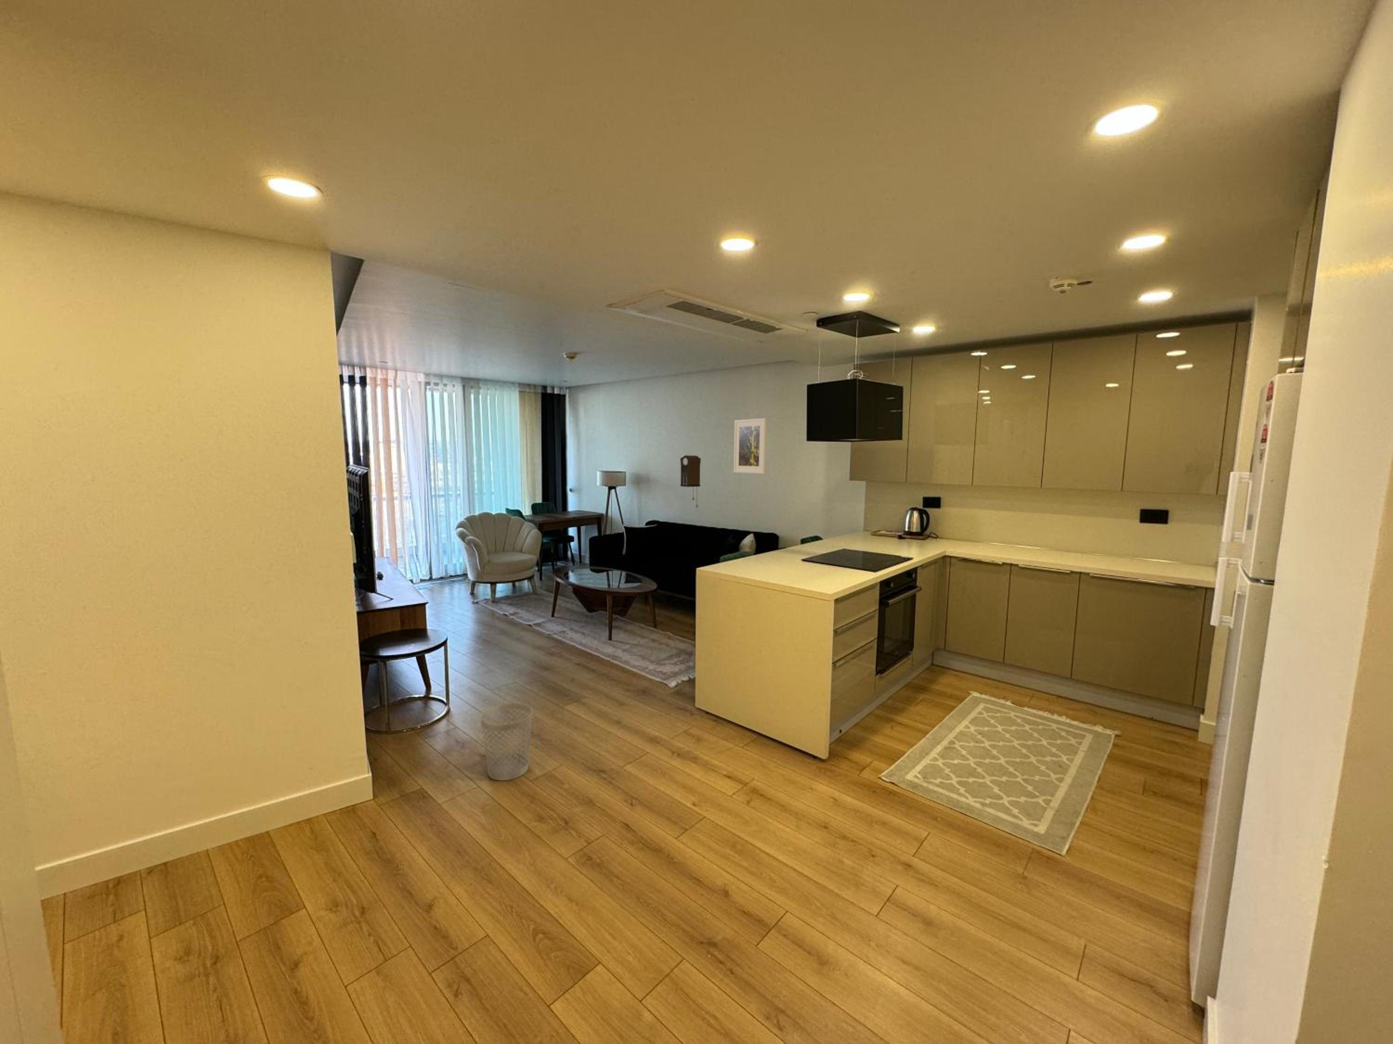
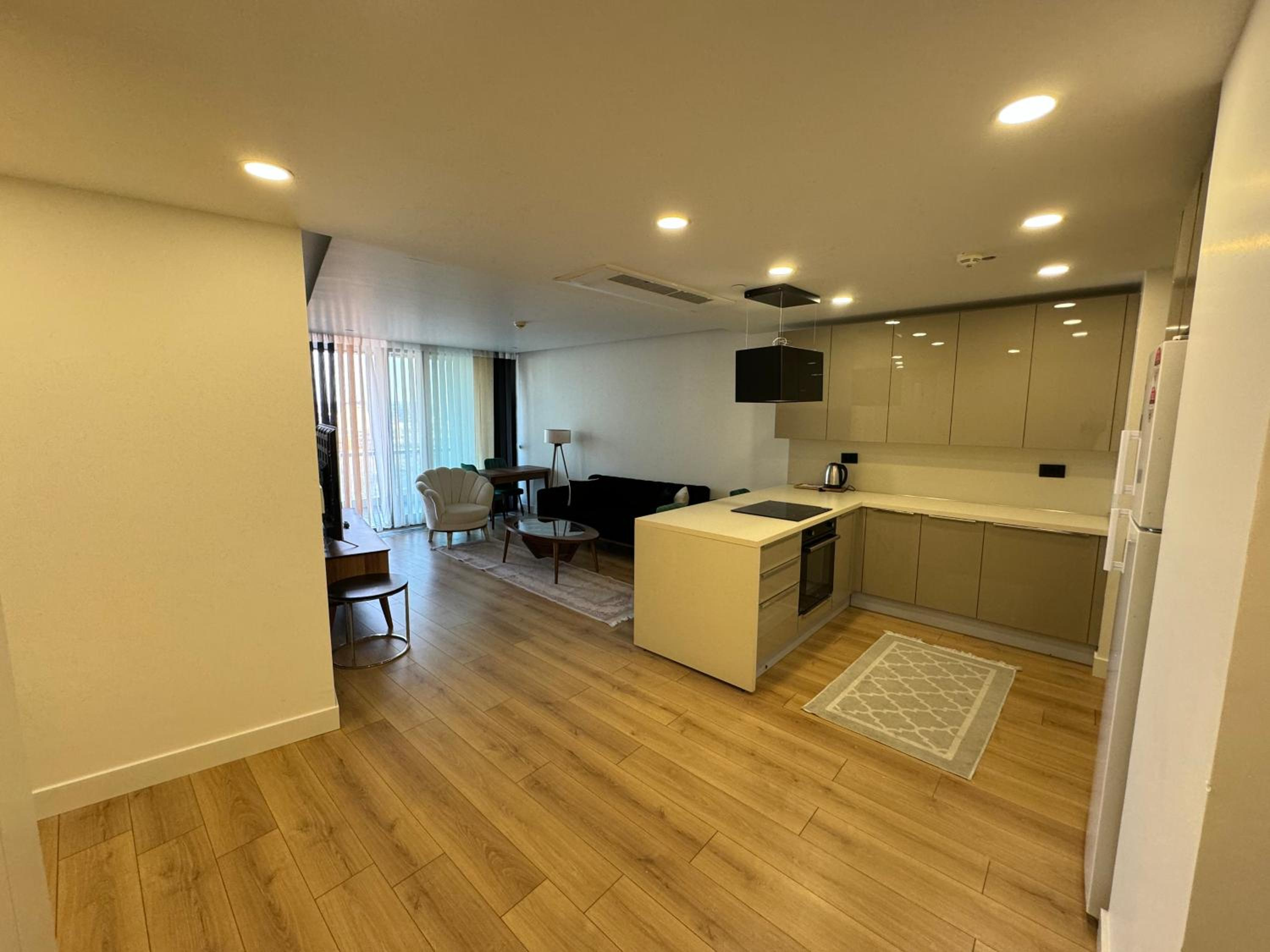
- wastebasket [480,703,533,781]
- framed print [733,418,767,474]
- pendulum clock [680,455,702,508]
